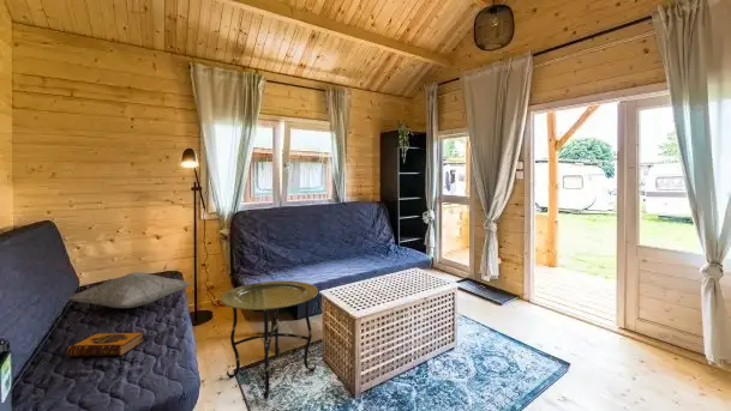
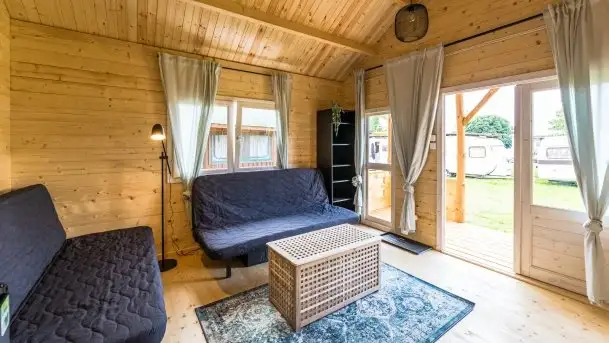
- side table [220,279,319,400]
- hardback book [66,331,145,358]
- decorative pillow [67,271,191,309]
